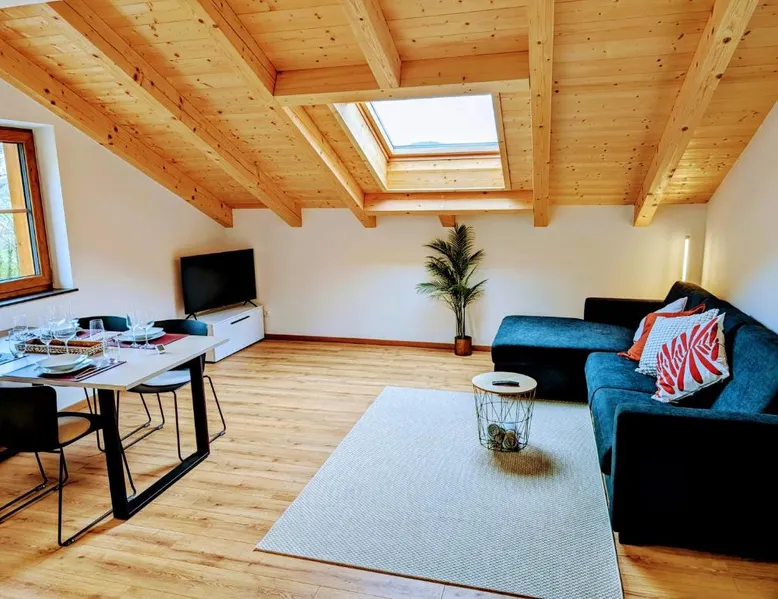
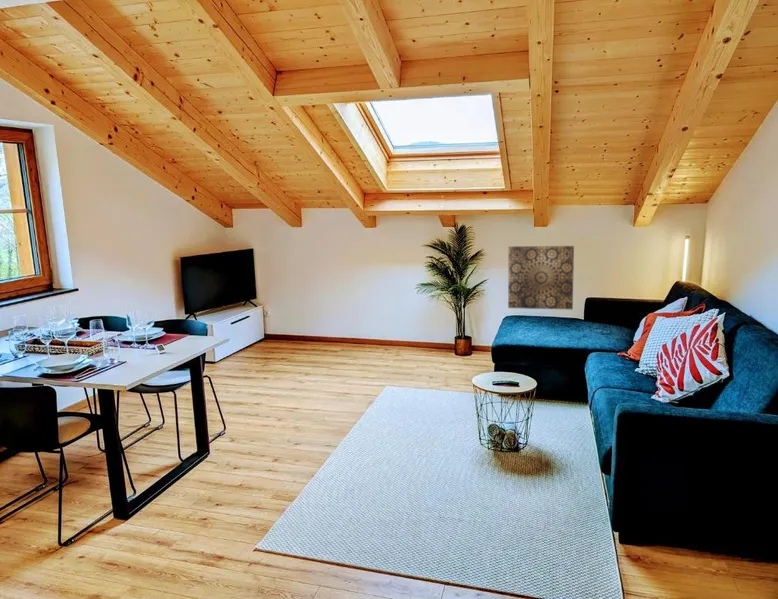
+ wall art [507,245,575,311]
